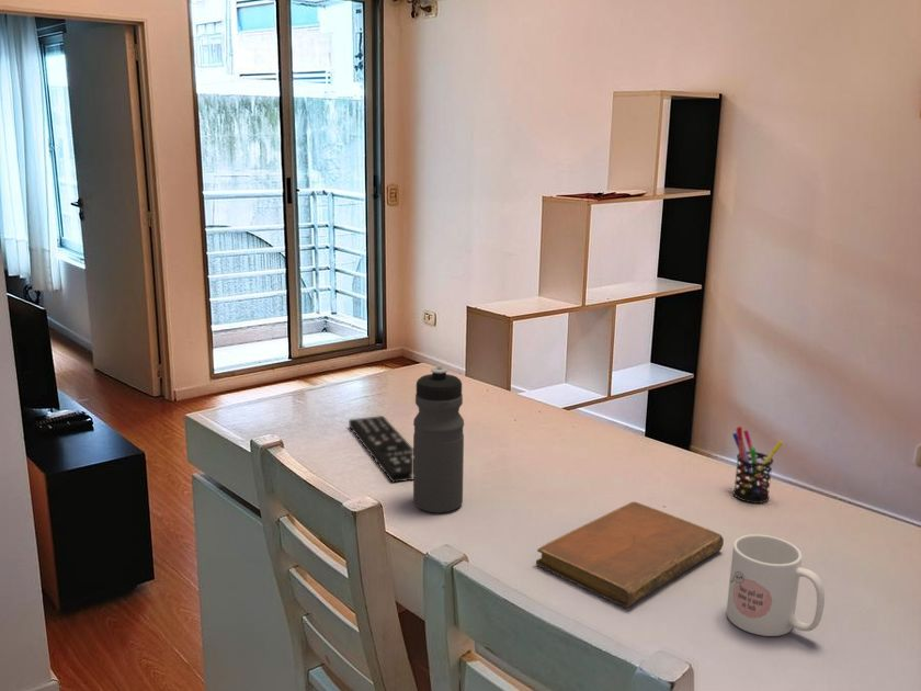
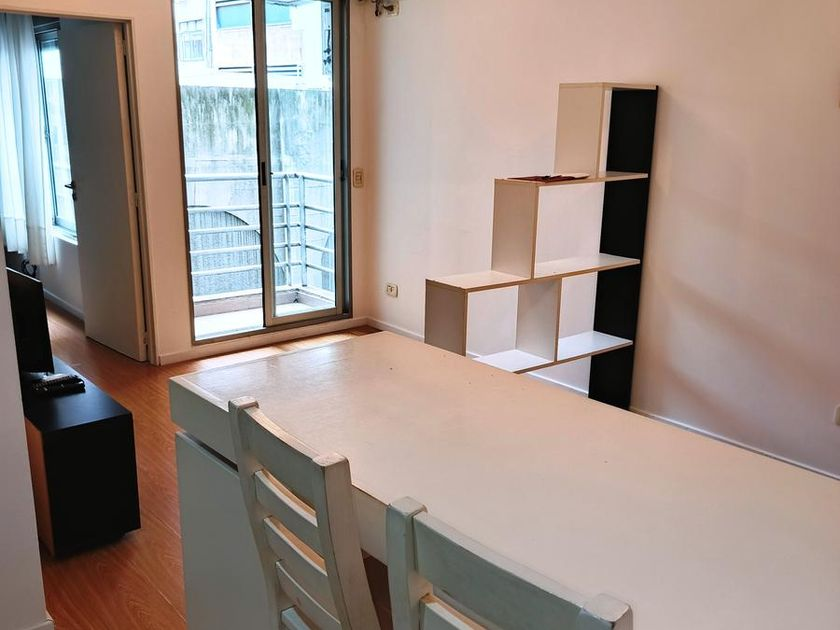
- water bottle [412,366,465,513]
- pen holder [731,426,784,503]
- mug [726,533,826,637]
- notebook [535,501,725,609]
- remote control [348,415,413,484]
